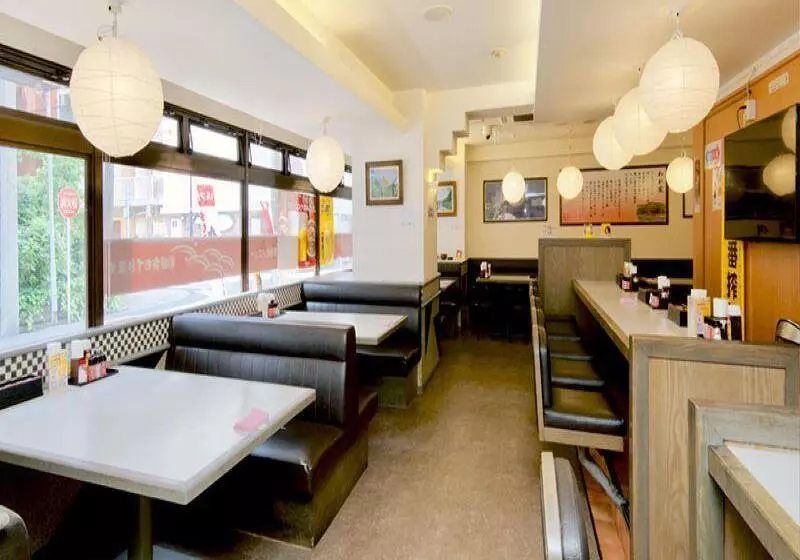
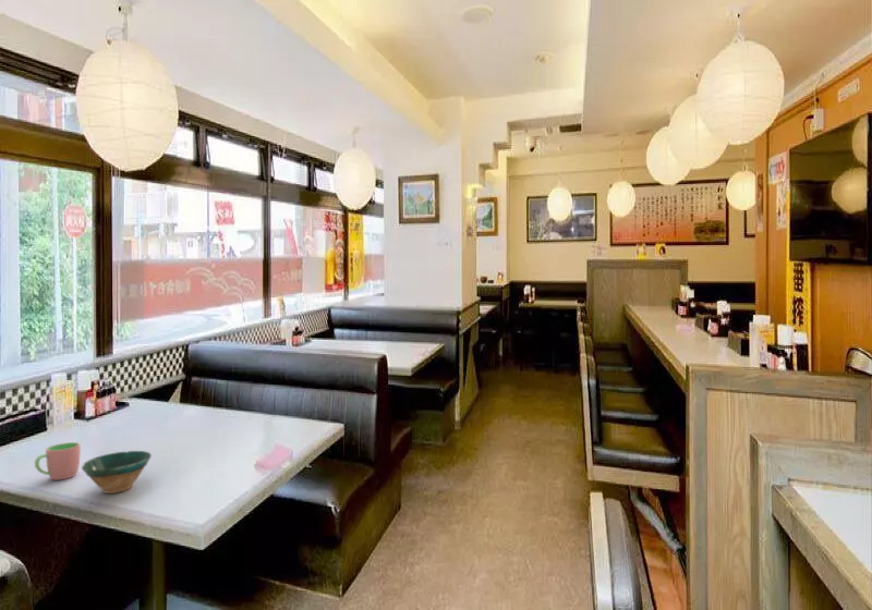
+ bowl [81,450,153,495]
+ cup [34,441,82,481]
